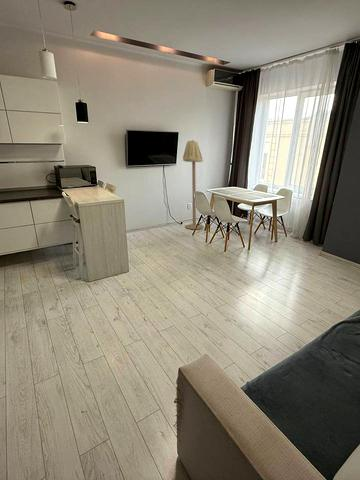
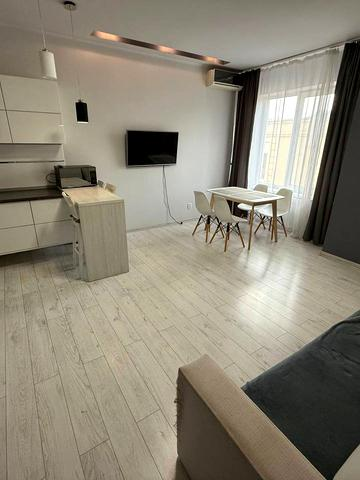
- floor lamp [182,139,204,230]
